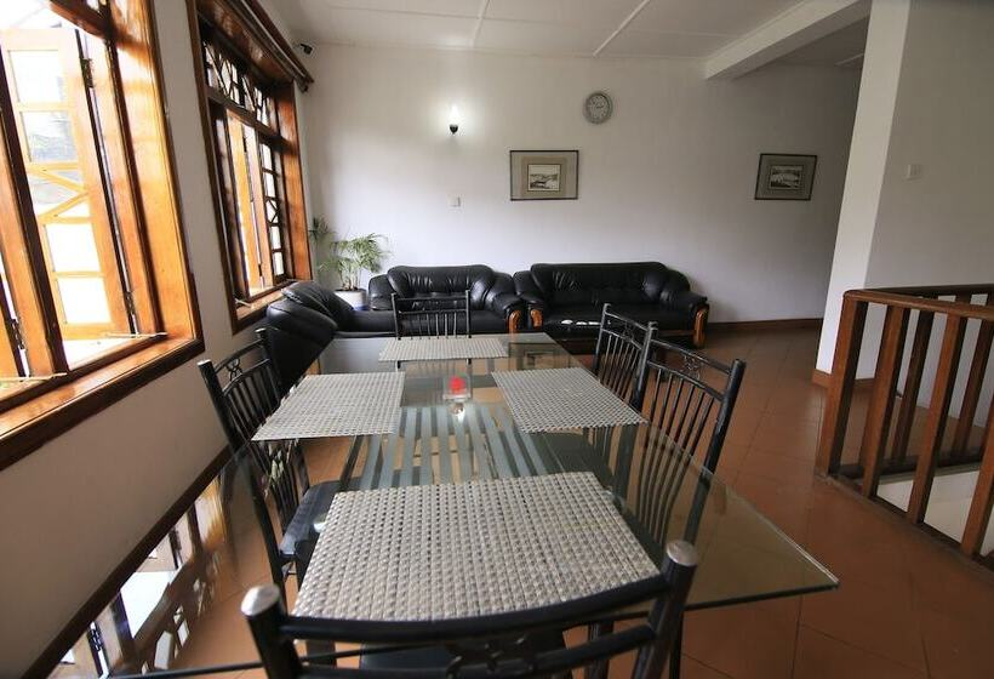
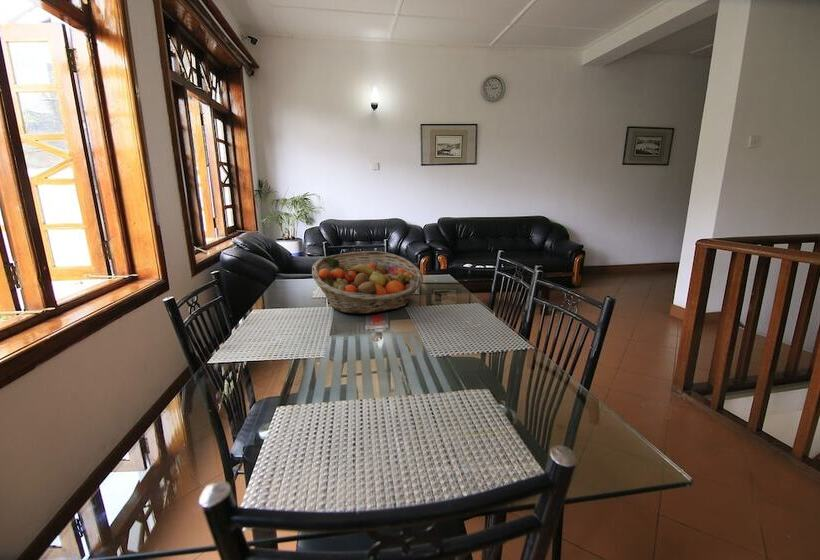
+ fruit basket [311,250,424,315]
